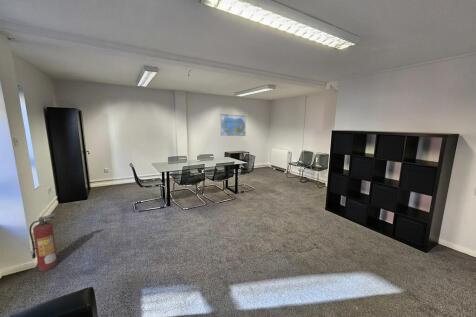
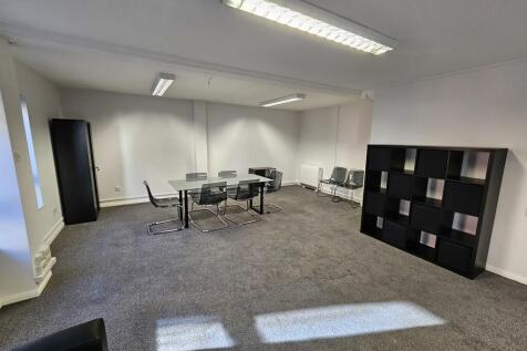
- fire extinguisher [28,213,59,272]
- world map [220,113,247,137]
